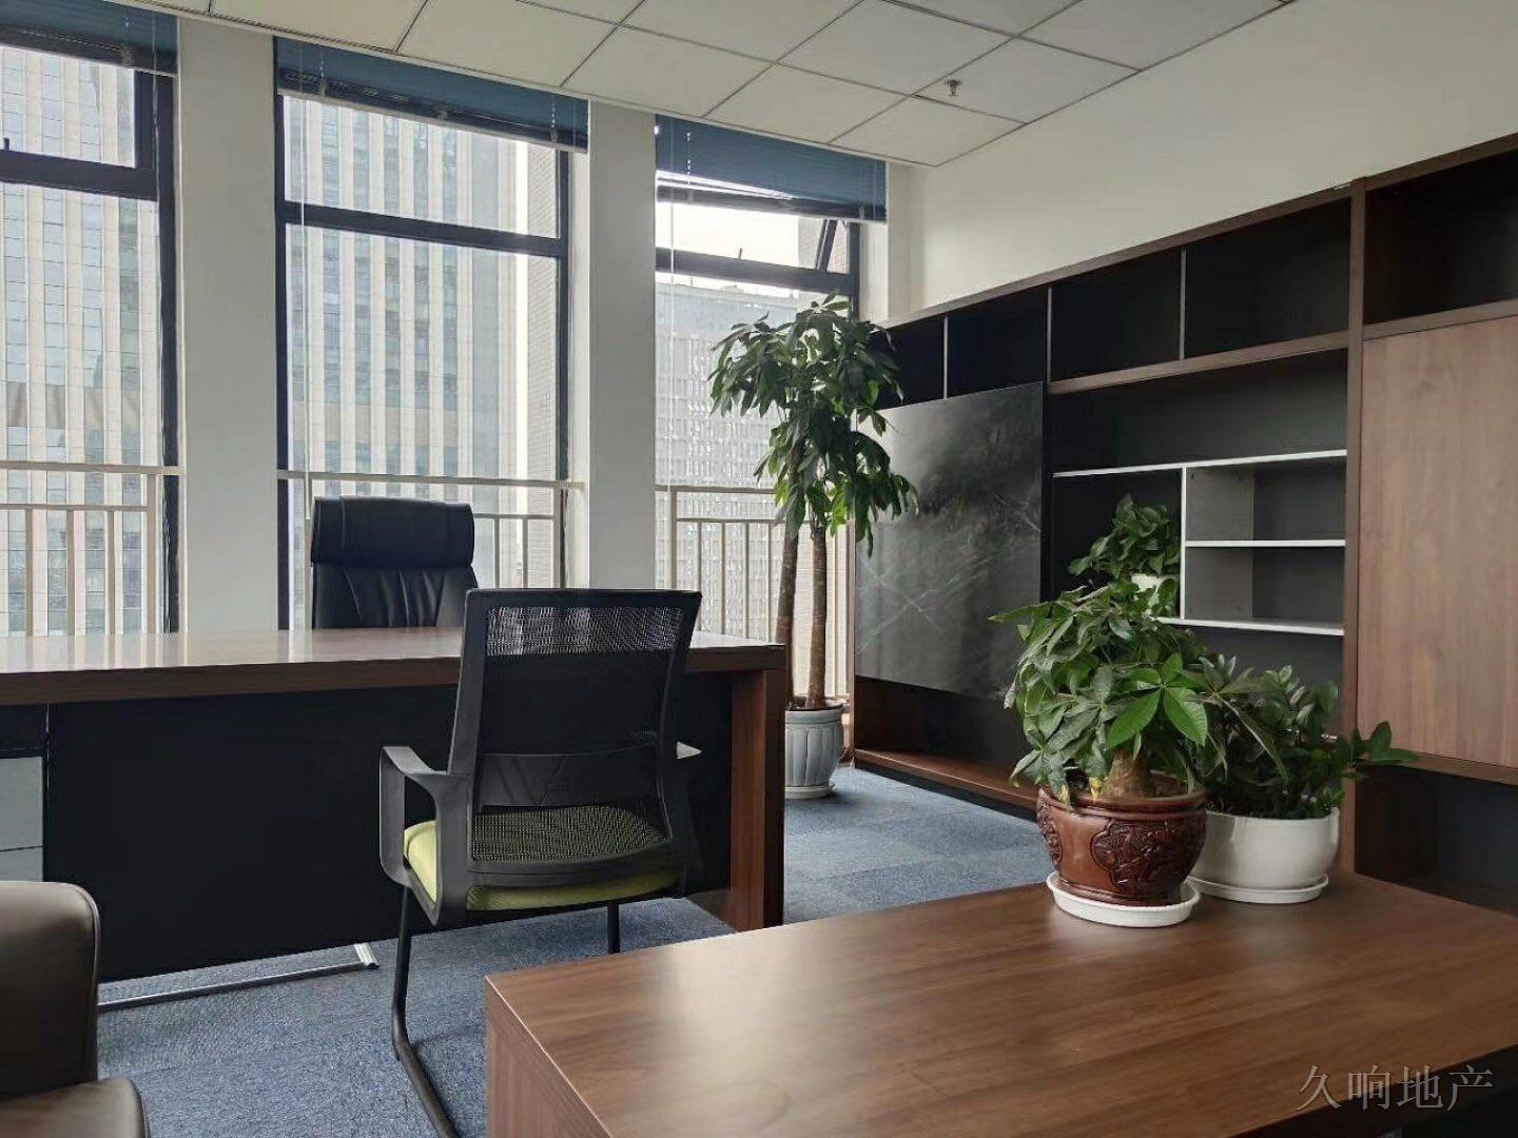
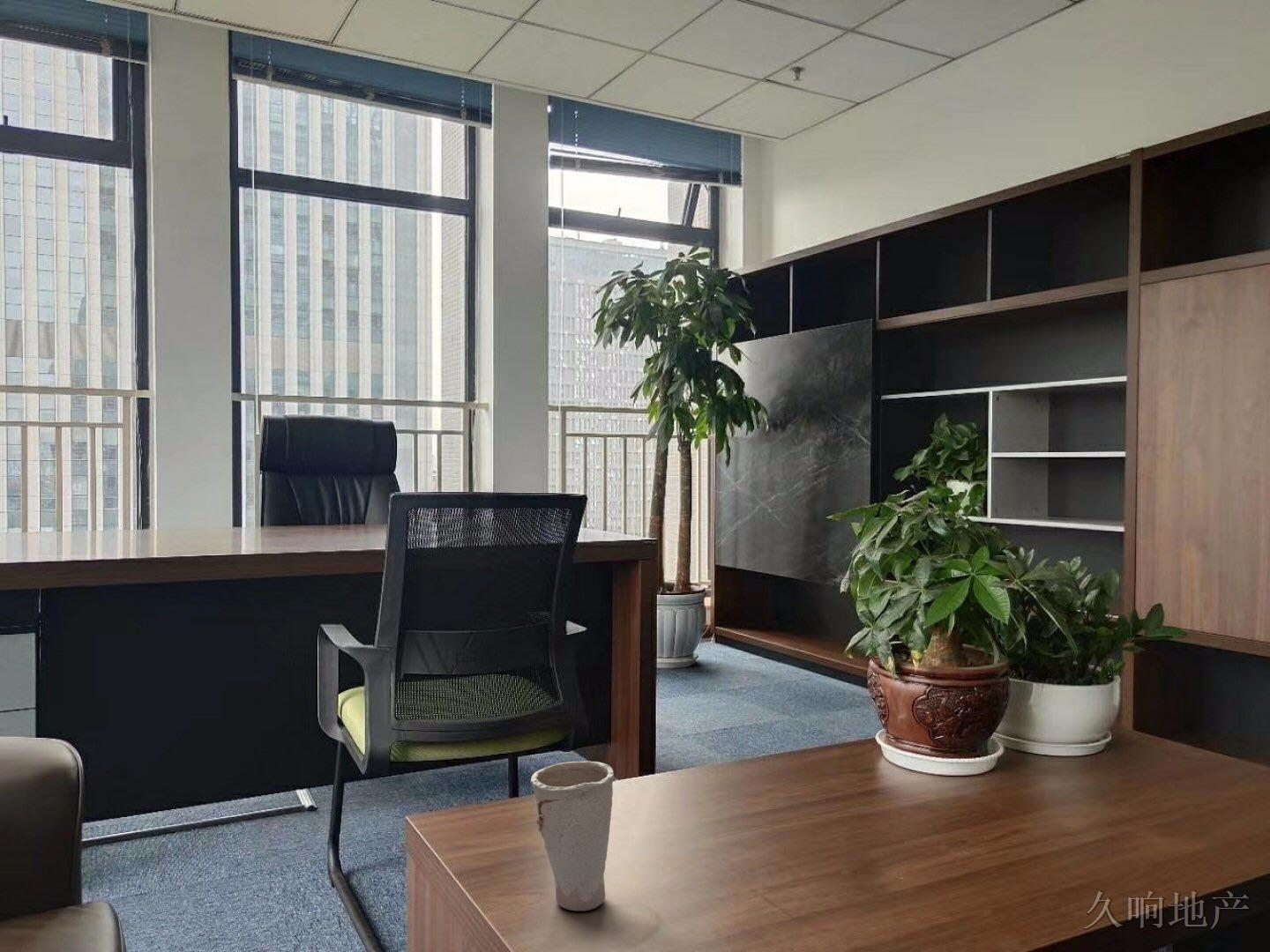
+ cup [530,760,615,911]
